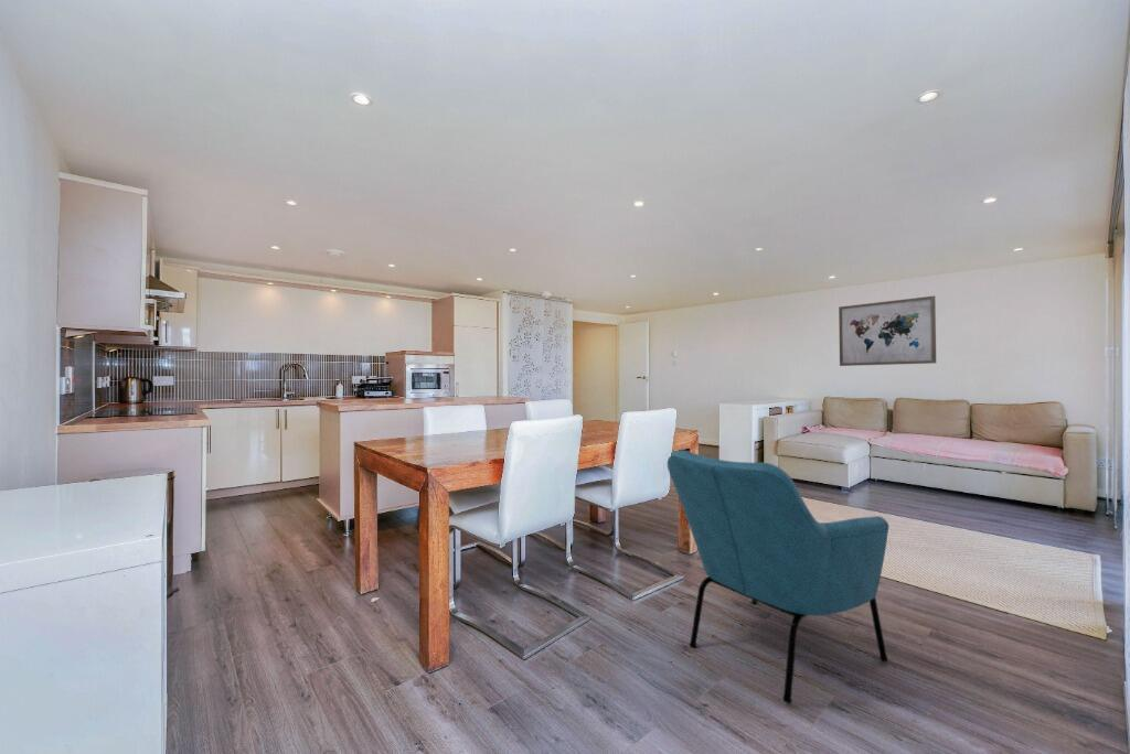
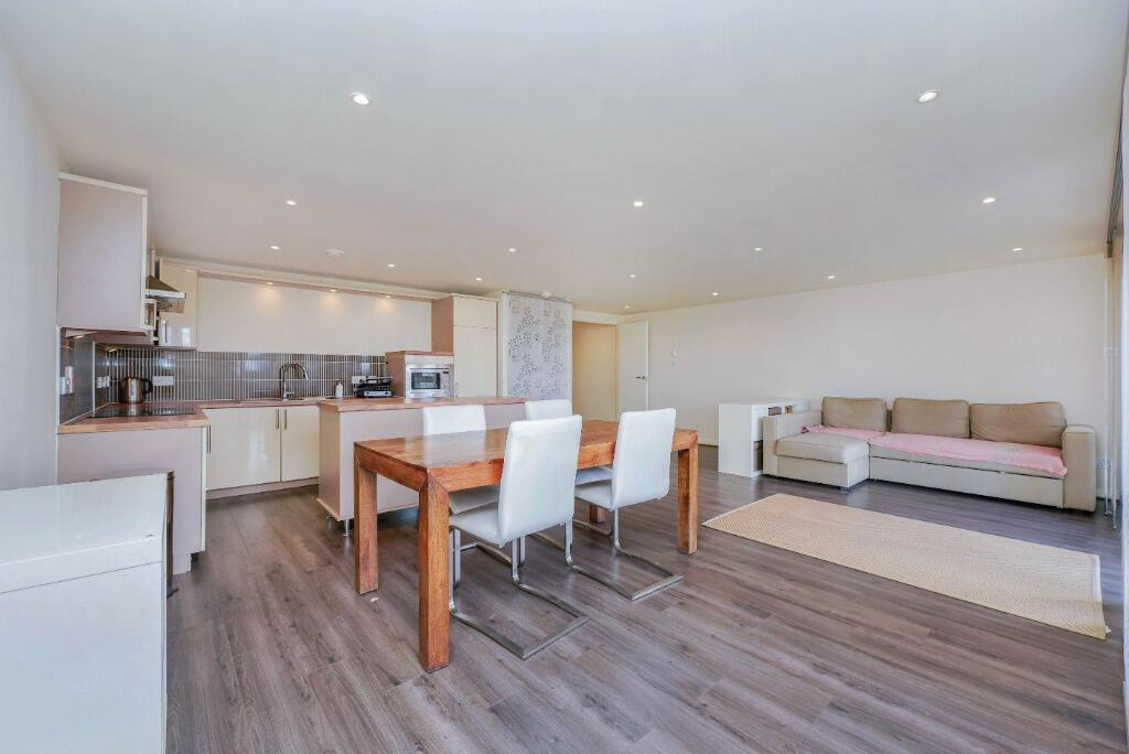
- armchair [667,450,889,704]
- wall art [838,294,937,367]
